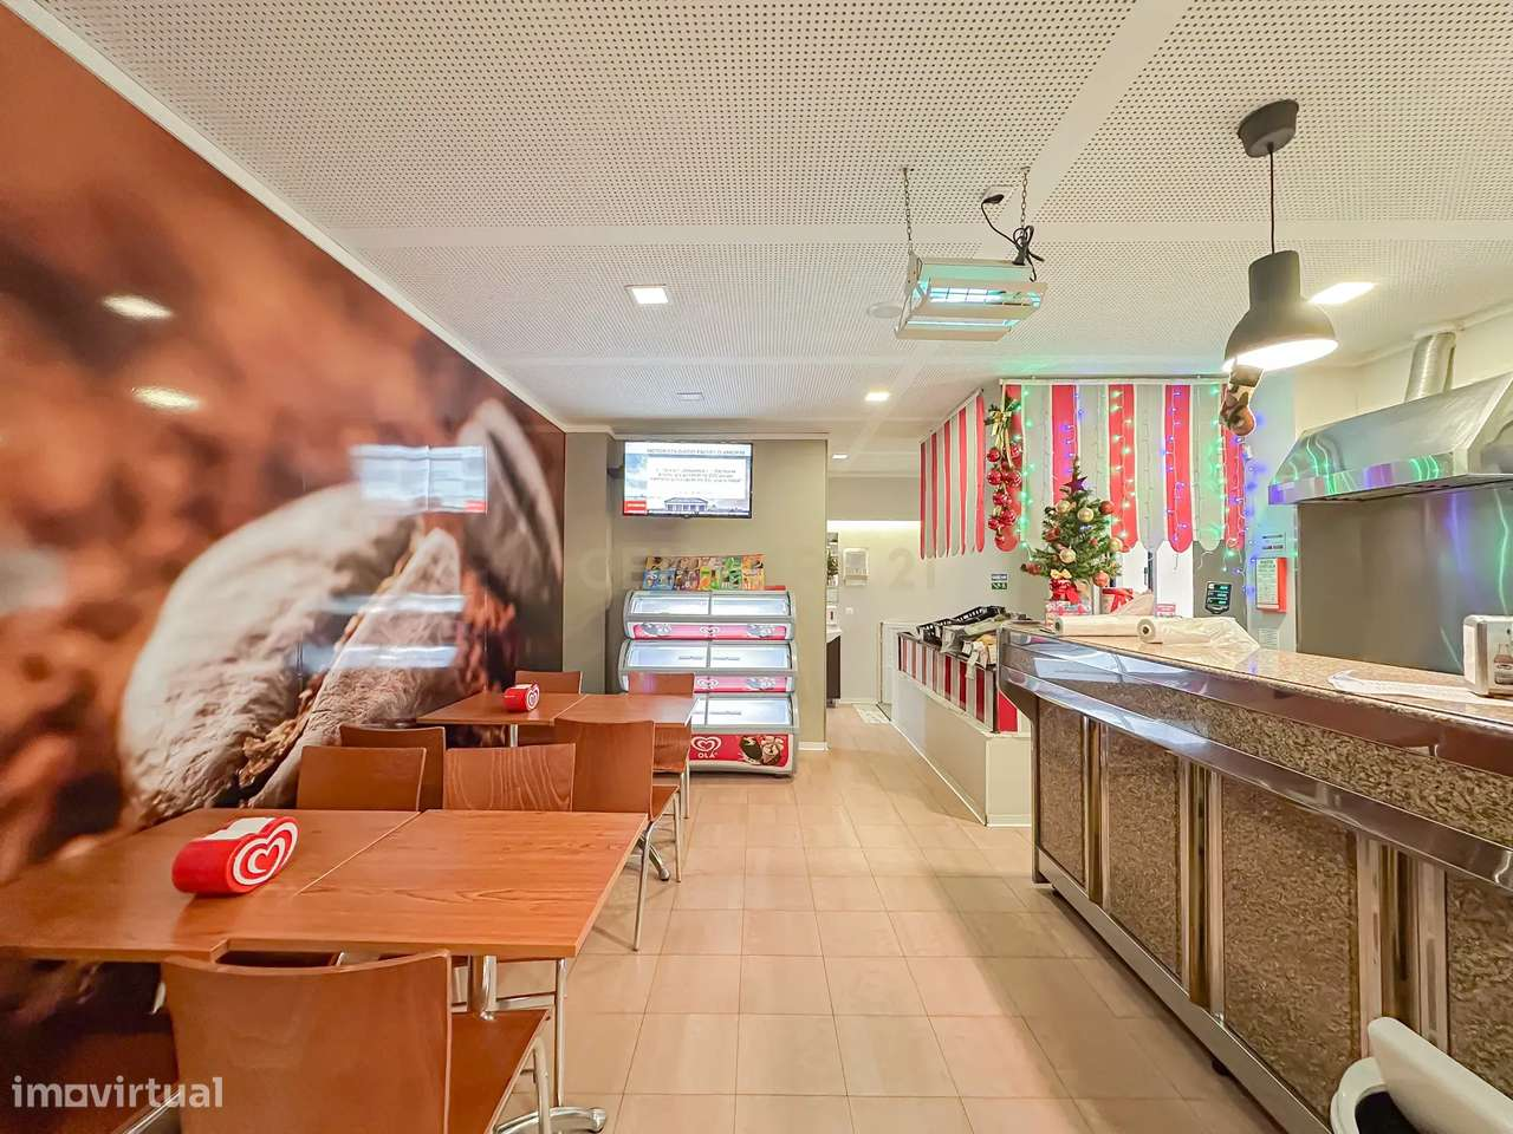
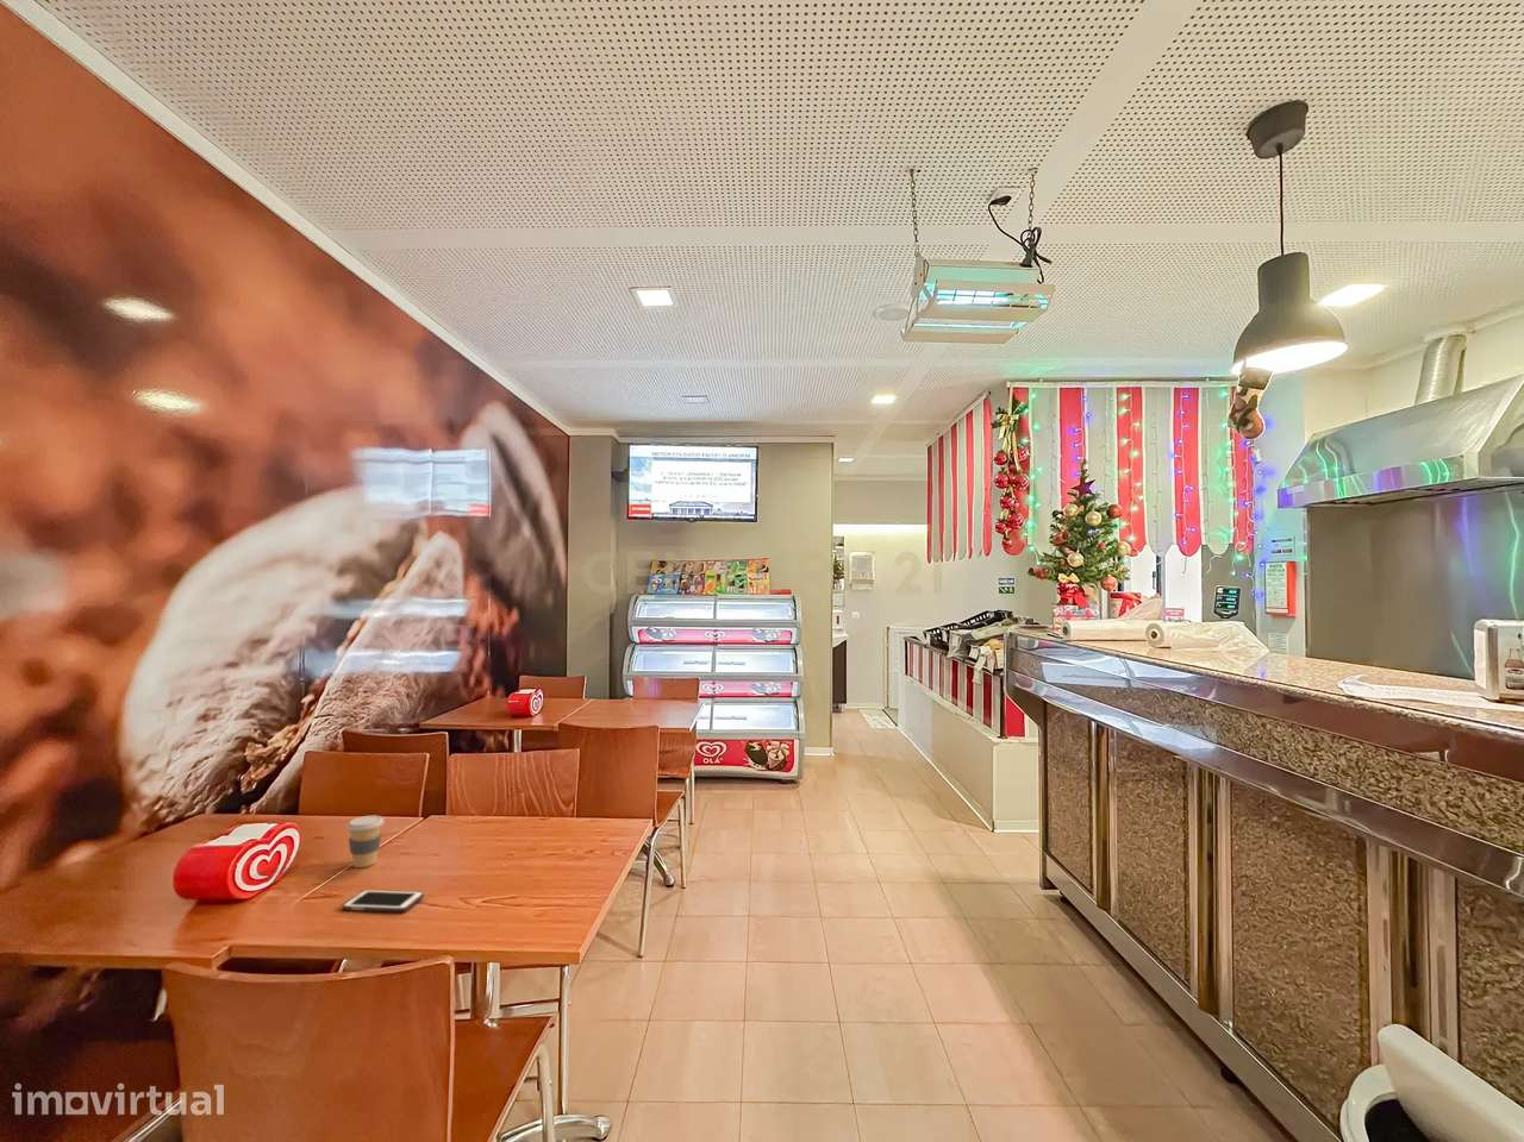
+ cell phone [342,889,425,913]
+ coffee cup [346,815,385,868]
